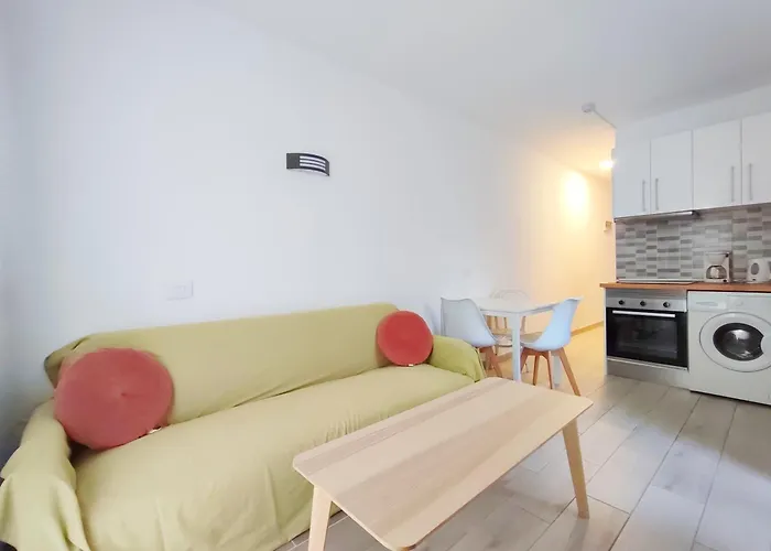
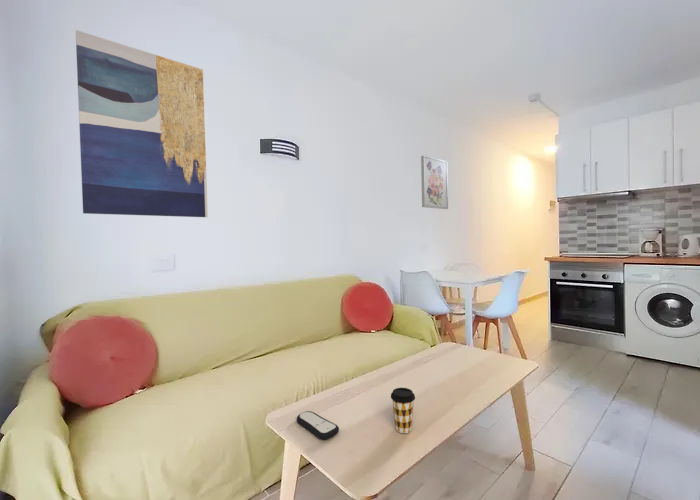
+ coffee cup [390,387,416,434]
+ remote control [296,410,340,440]
+ wall art [420,155,449,210]
+ wall art [75,29,209,218]
